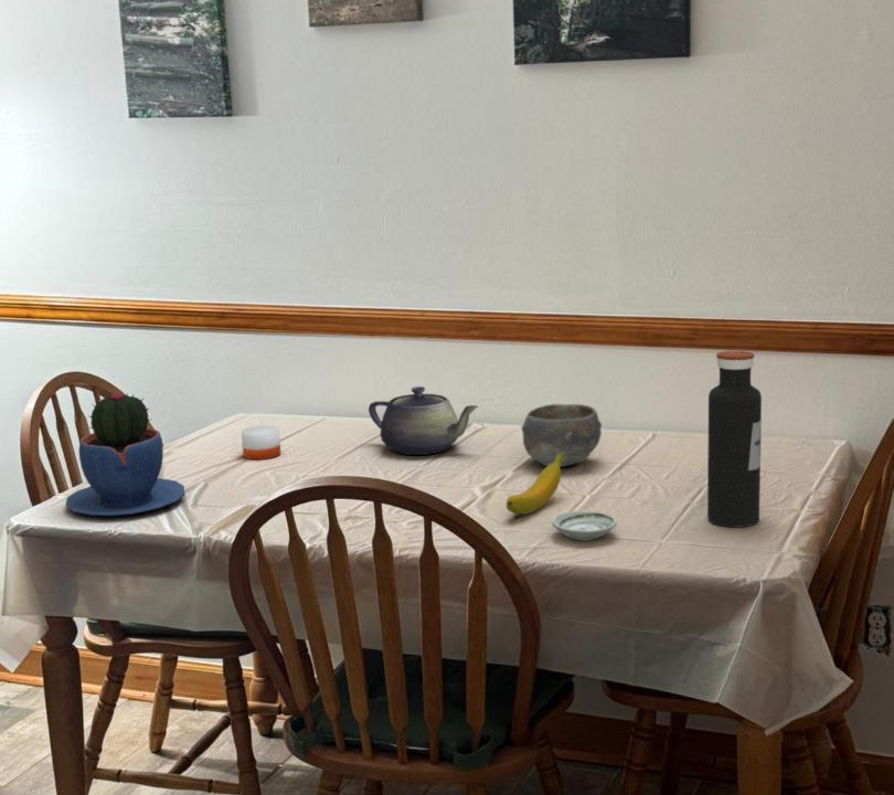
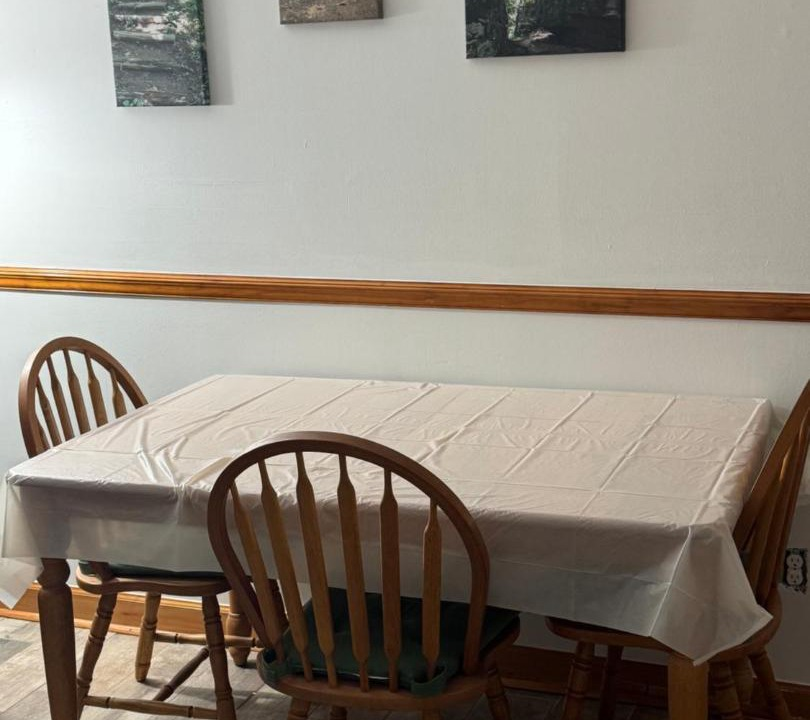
- water bottle [706,350,763,528]
- candle [241,418,281,460]
- teapot [368,385,479,456]
- potted cactus [65,392,185,517]
- bowl [520,403,603,468]
- banana [505,454,564,516]
- saucer [551,509,618,541]
